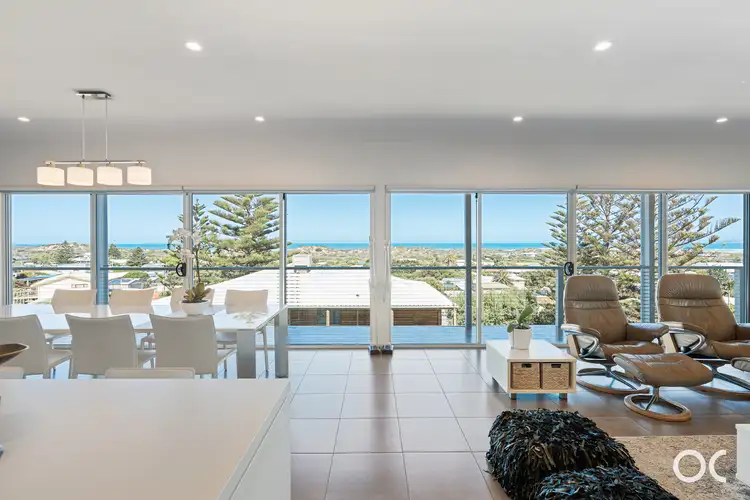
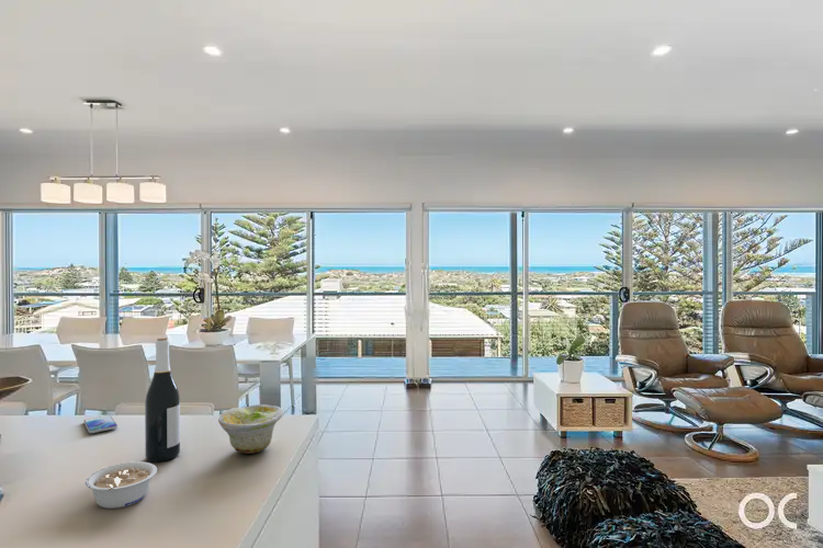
+ wine bottle [144,336,181,464]
+ bowl [217,403,284,455]
+ legume [84,460,158,510]
+ smartphone [82,414,119,434]
